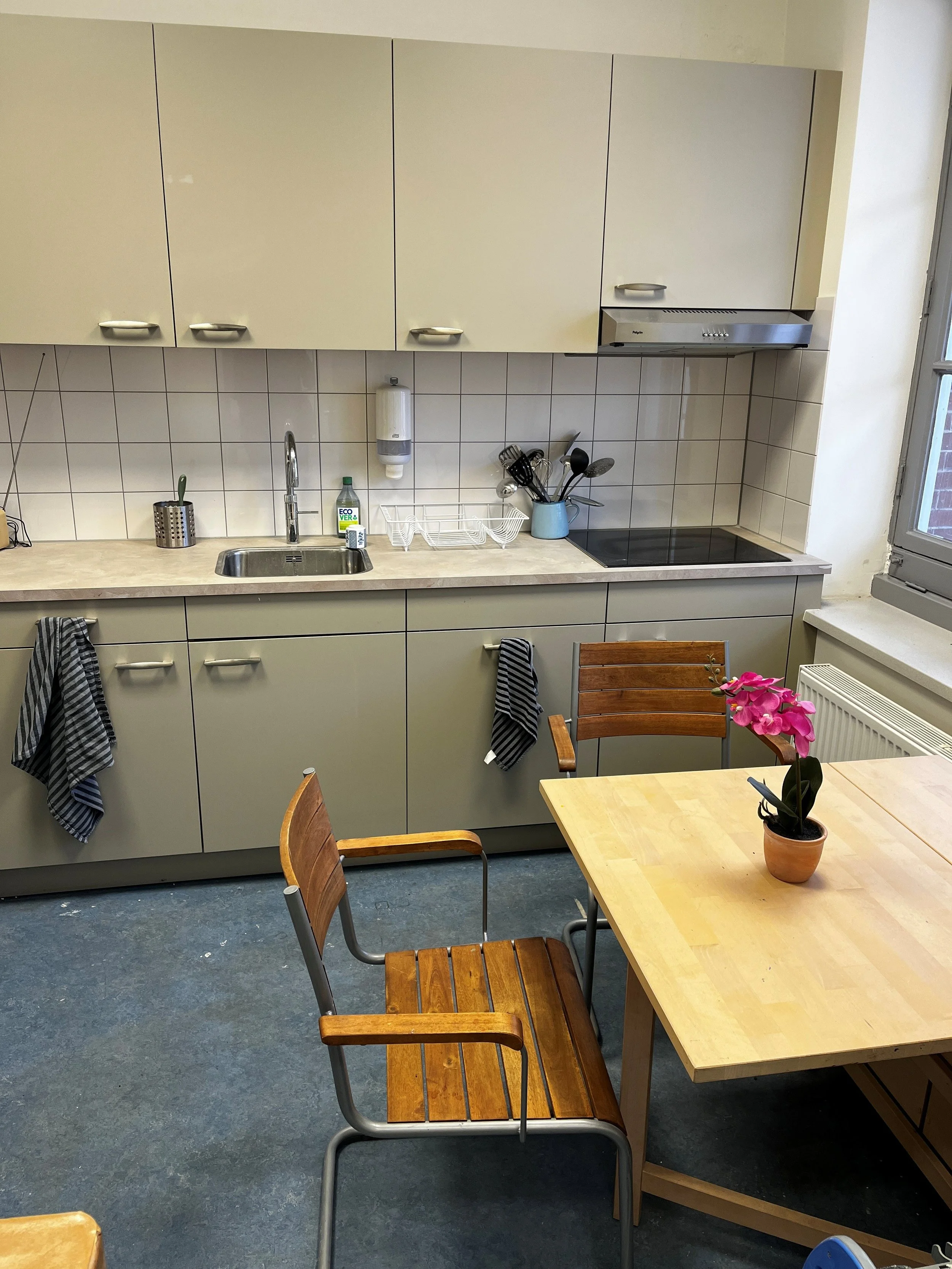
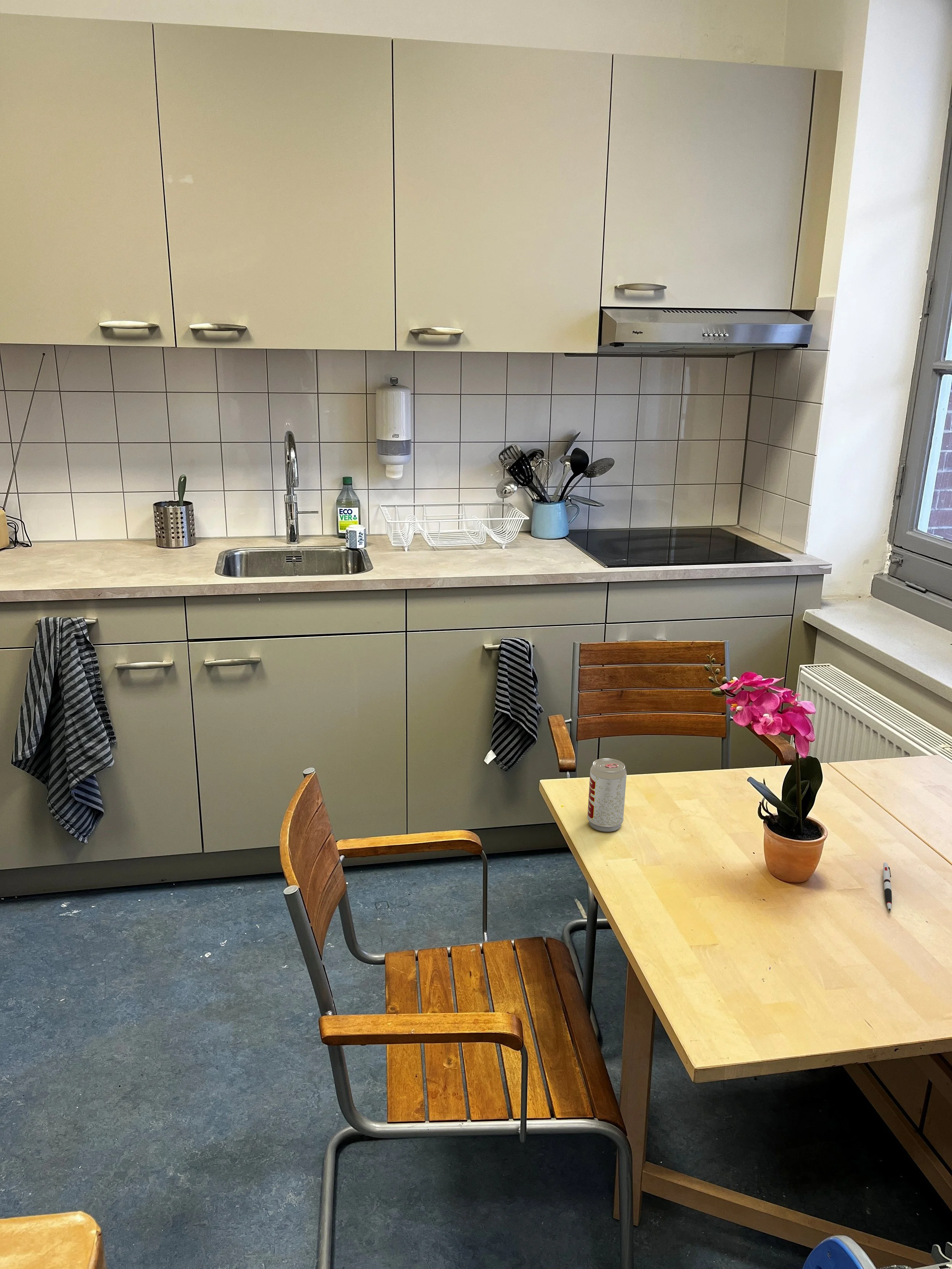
+ beverage can [587,758,627,832]
+ pen [883,862,892,911]
